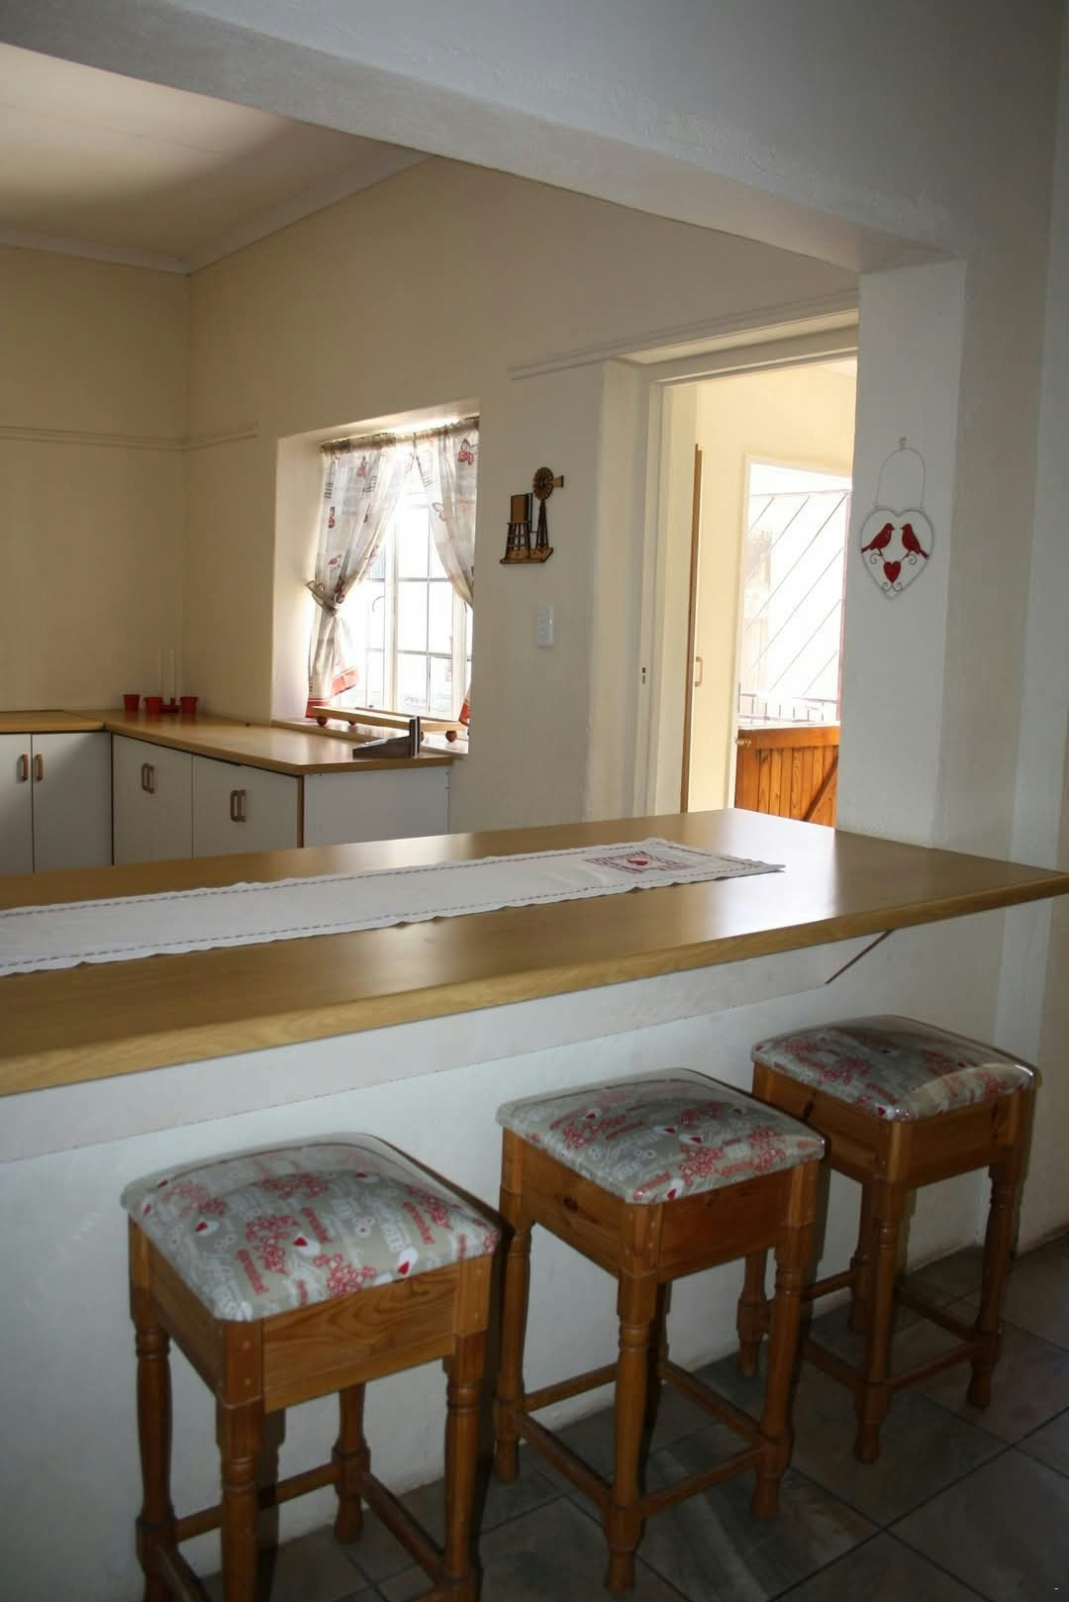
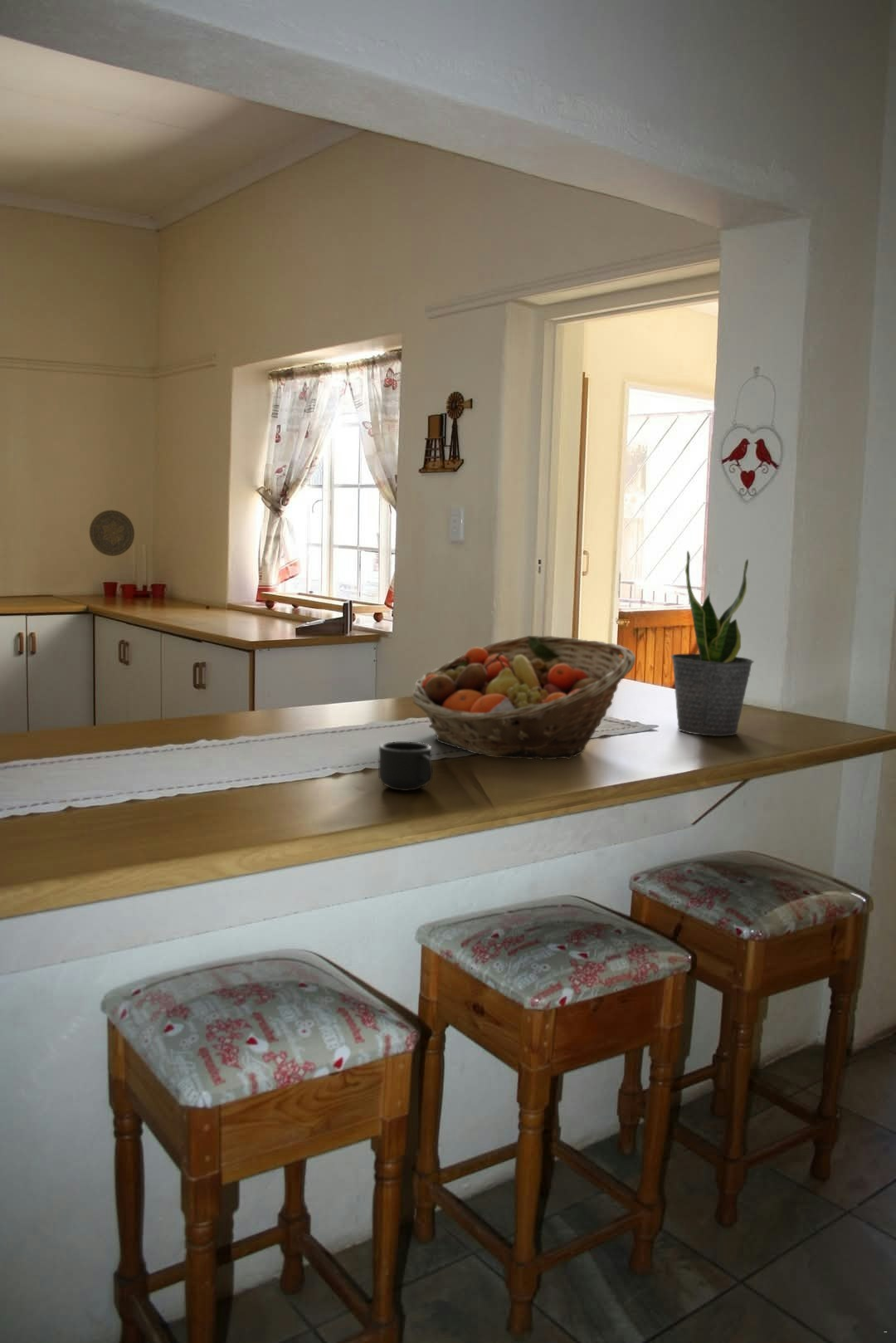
+ decorative plate [89,509,135,557]
+ fruit basket [410,635,636,760]
+ mug [377,740,434,792]
+ potted plant [670,549,755,736]
